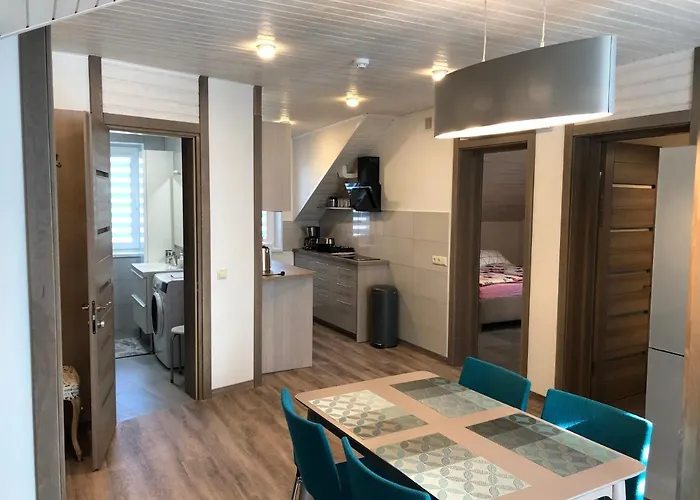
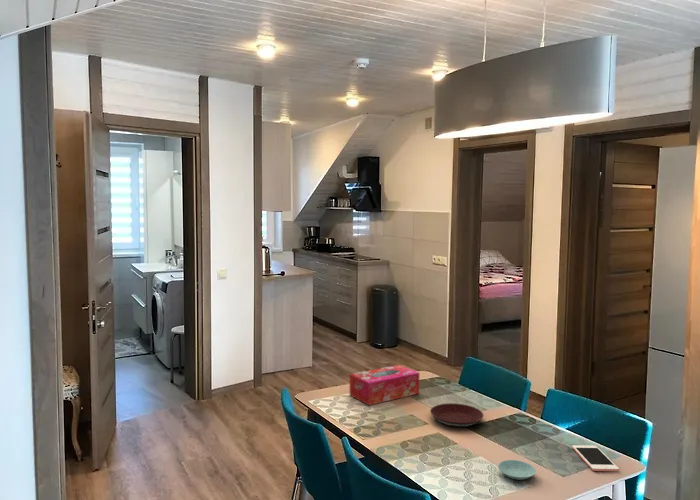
+ plate [429,402,484,428]
+ tissue box [349,364,420,406]
+ cell phone [571,444,620,472]
+ saucer [497,459,537,481]
